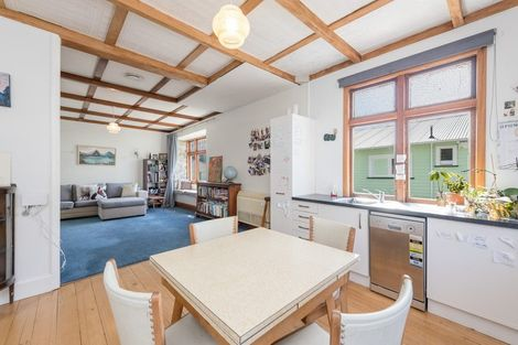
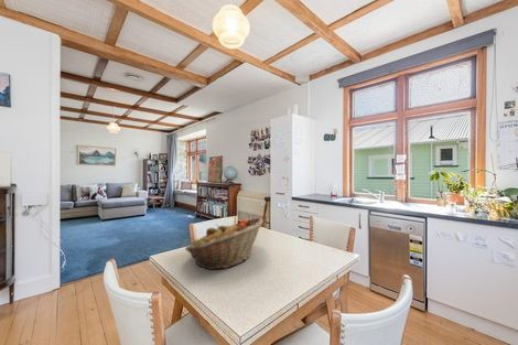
+ fruit basket [184,217,265,271]
